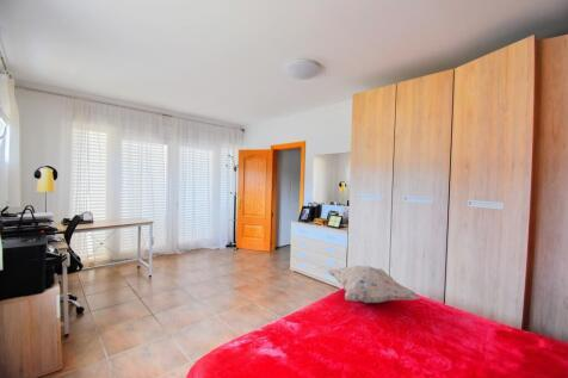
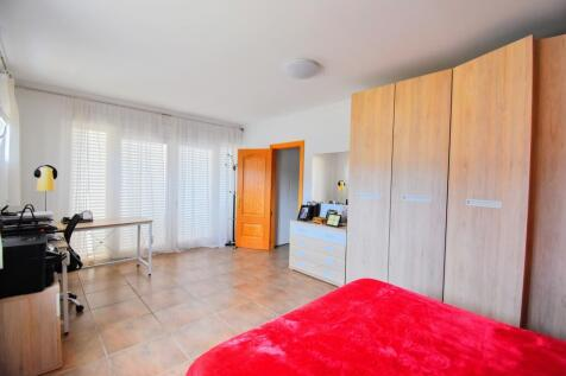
- decorative pillow [326,265,421,304]
